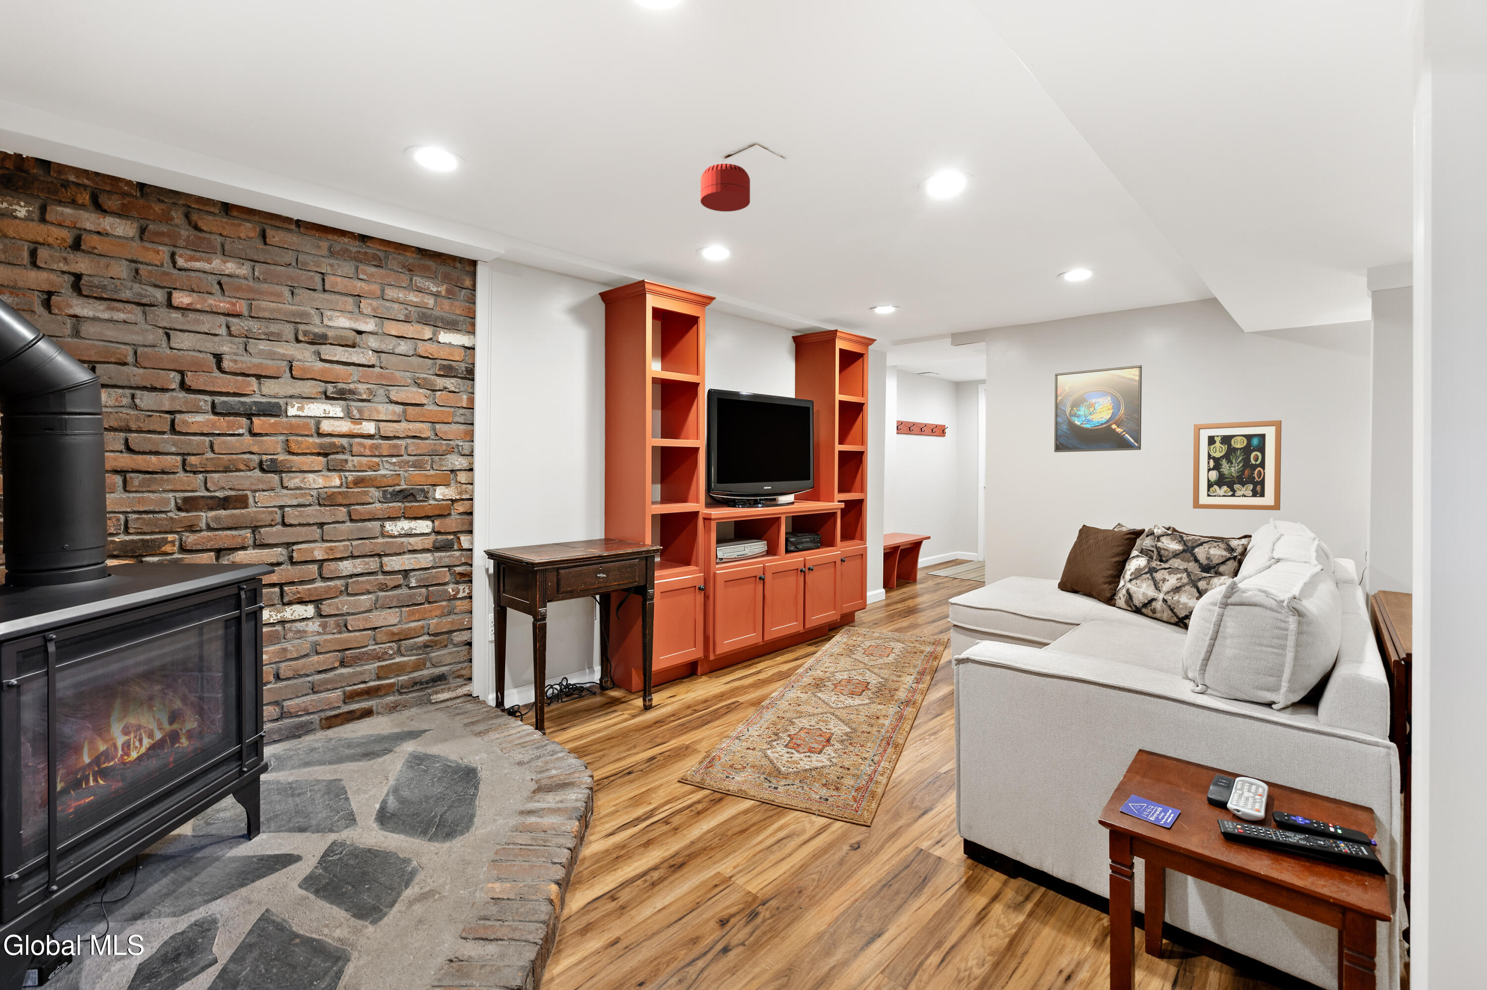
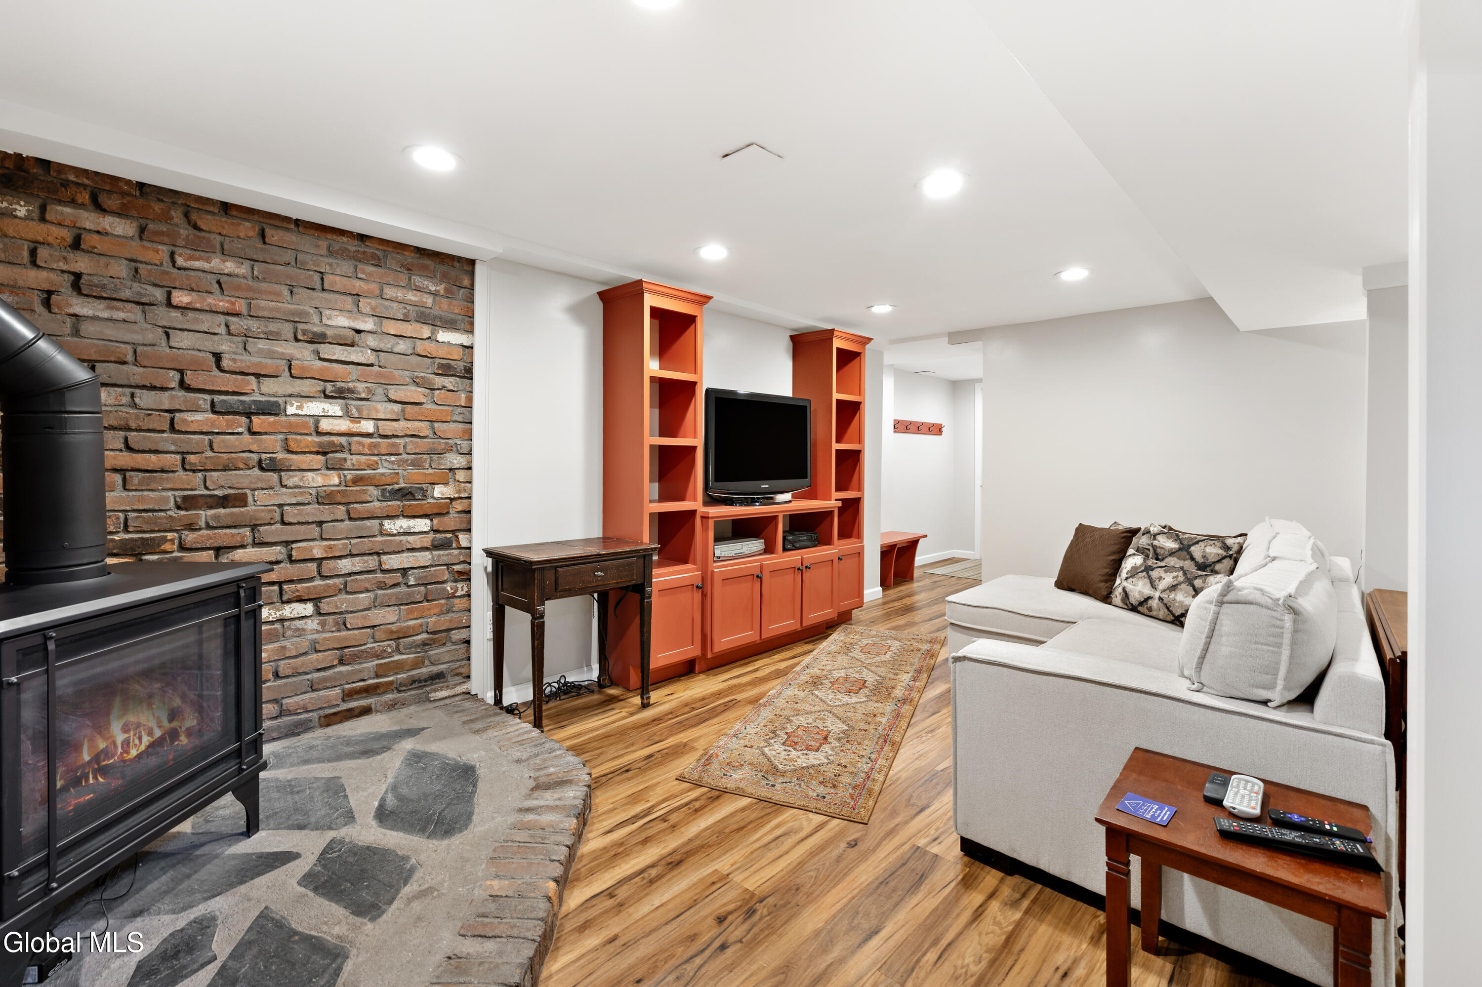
- wall art [1193,420,1281,510]
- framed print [1054,365,1142,453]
- smoke detector [700,162,751,212]
